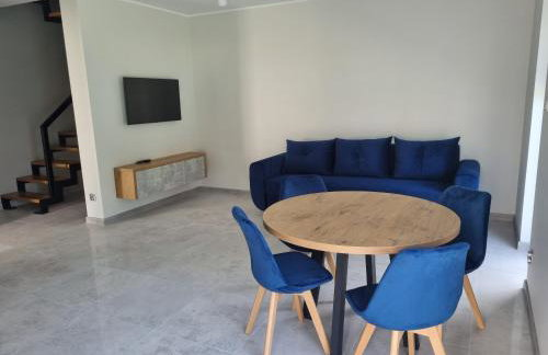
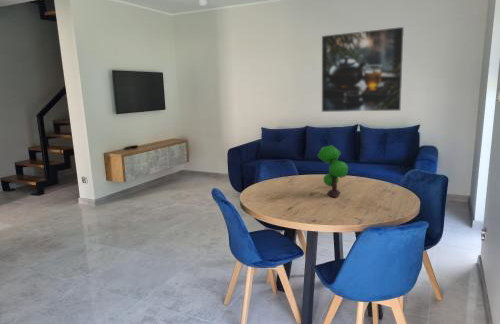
+ plant [316,144,349,198]
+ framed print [321,26,405,113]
